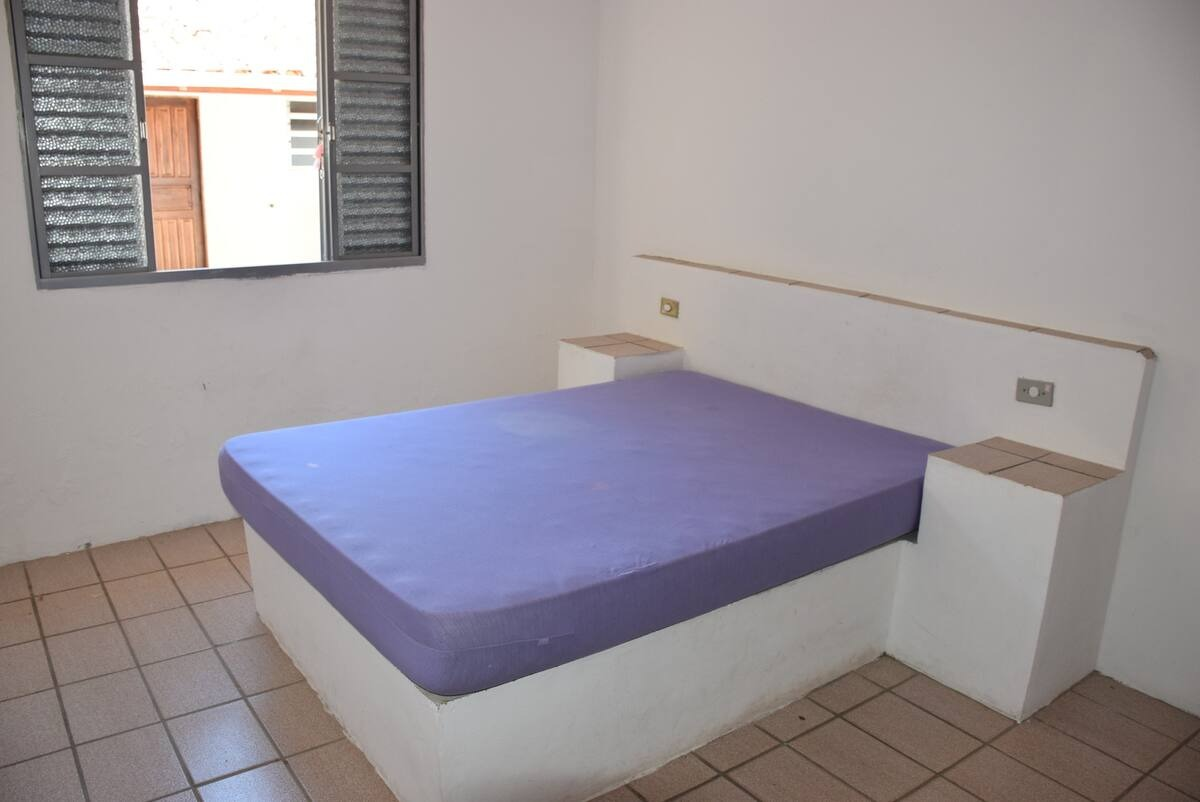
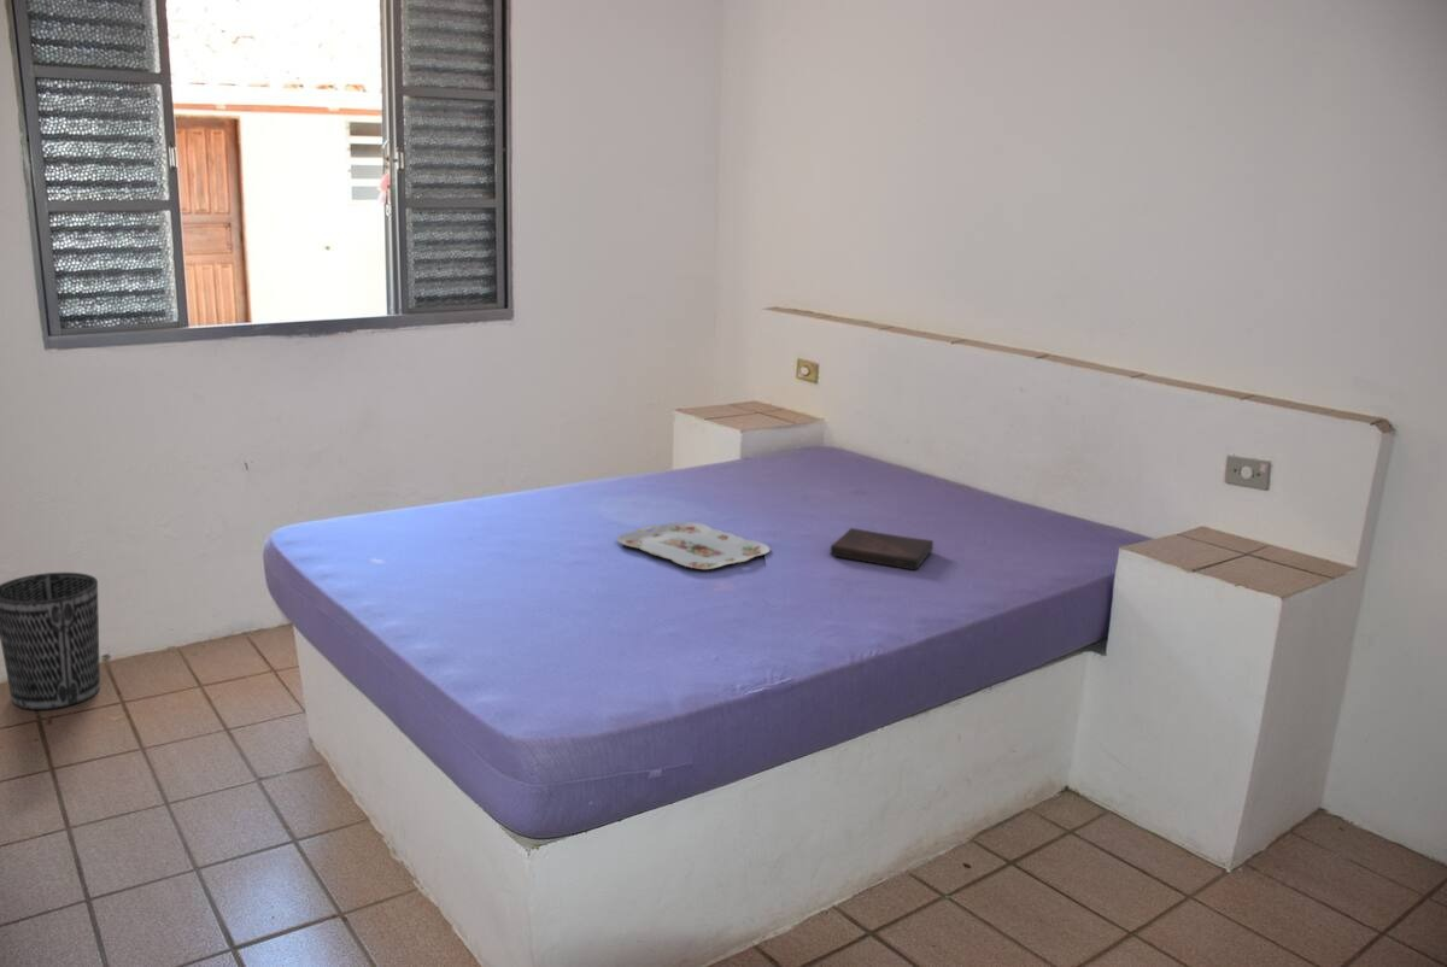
+ wastebasket [0,572,101,711]
+ serving tray [615,521,771,570]
+ book [830,527,935,572]
